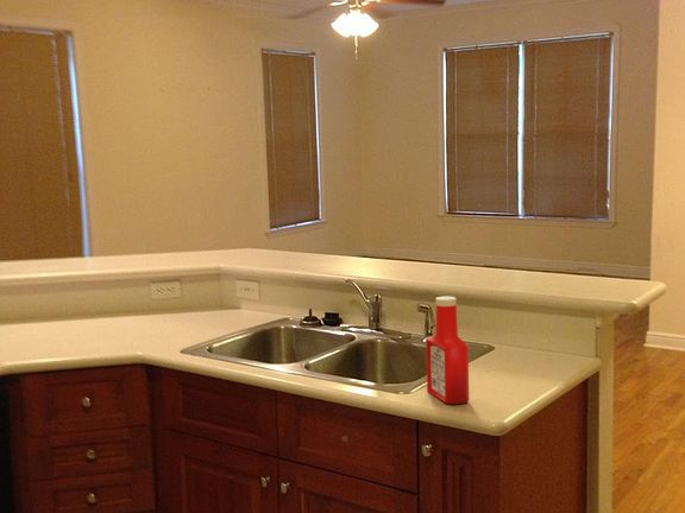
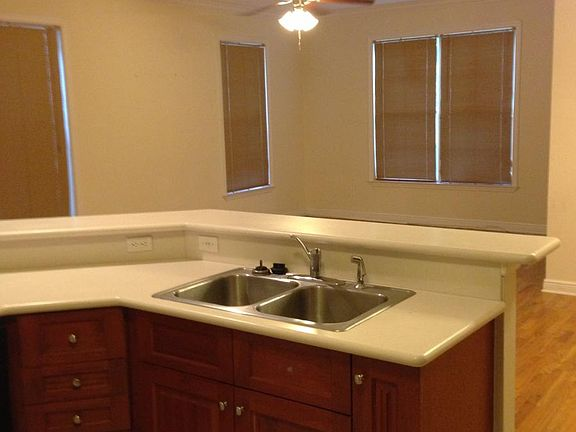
- soap bottle [425,296,470,405]
